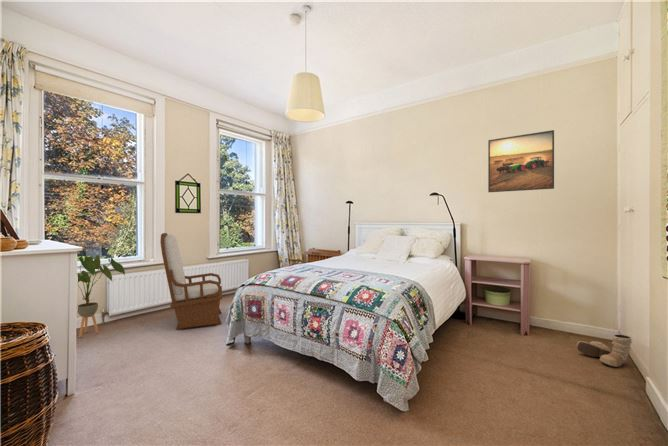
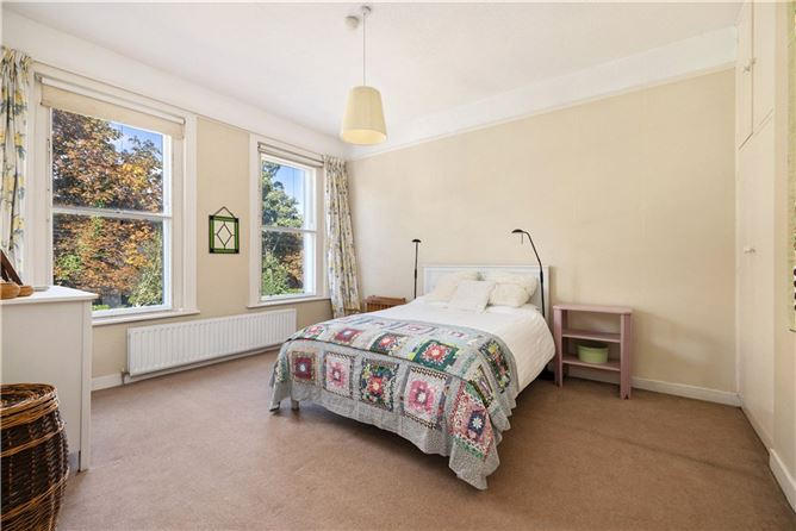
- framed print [487,129,555,193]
- house plant [77,254,126,338]
- boots [576,334,633,368]
- armchair [159,232,223,330]
